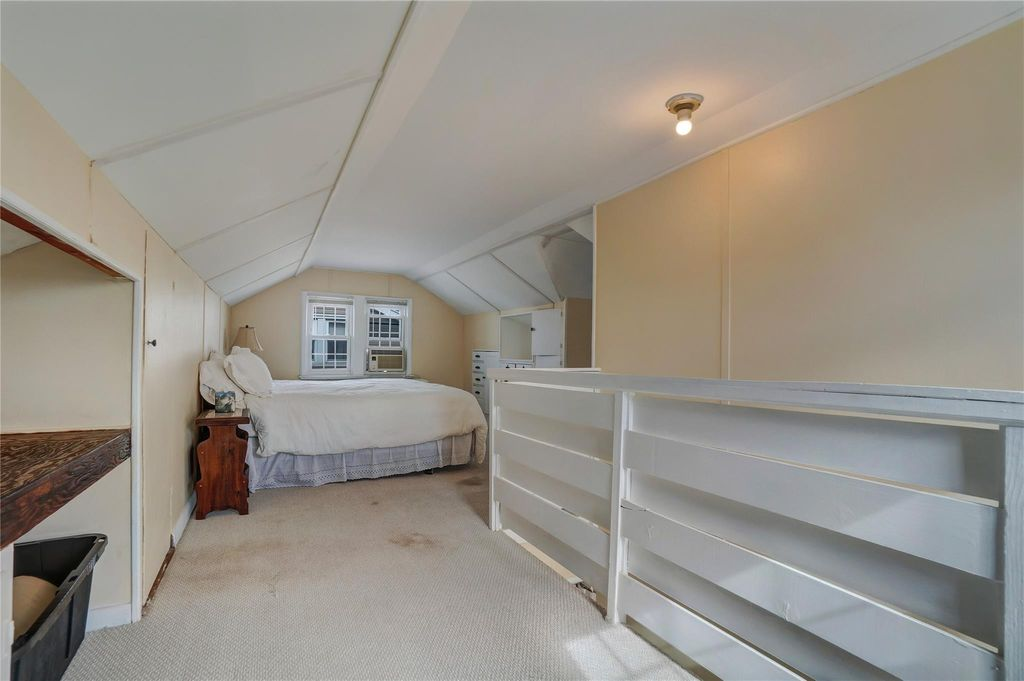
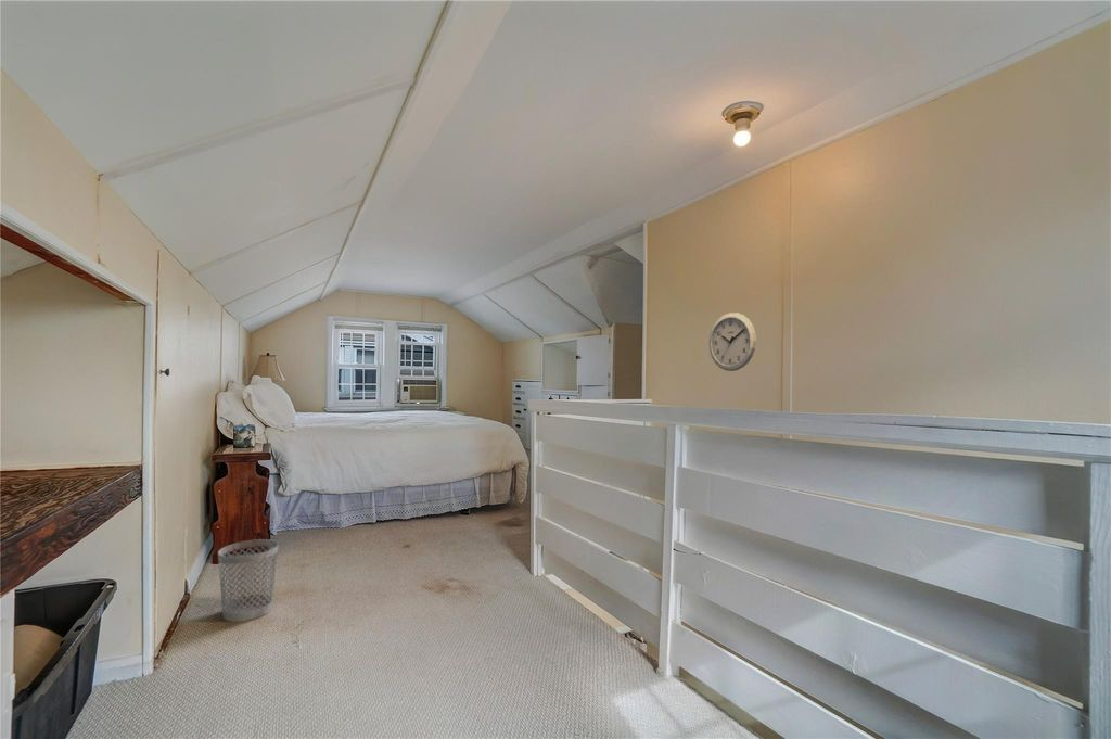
+ wall clock [707,311,757,372]
+ wastebasket [217,538,280,623]
